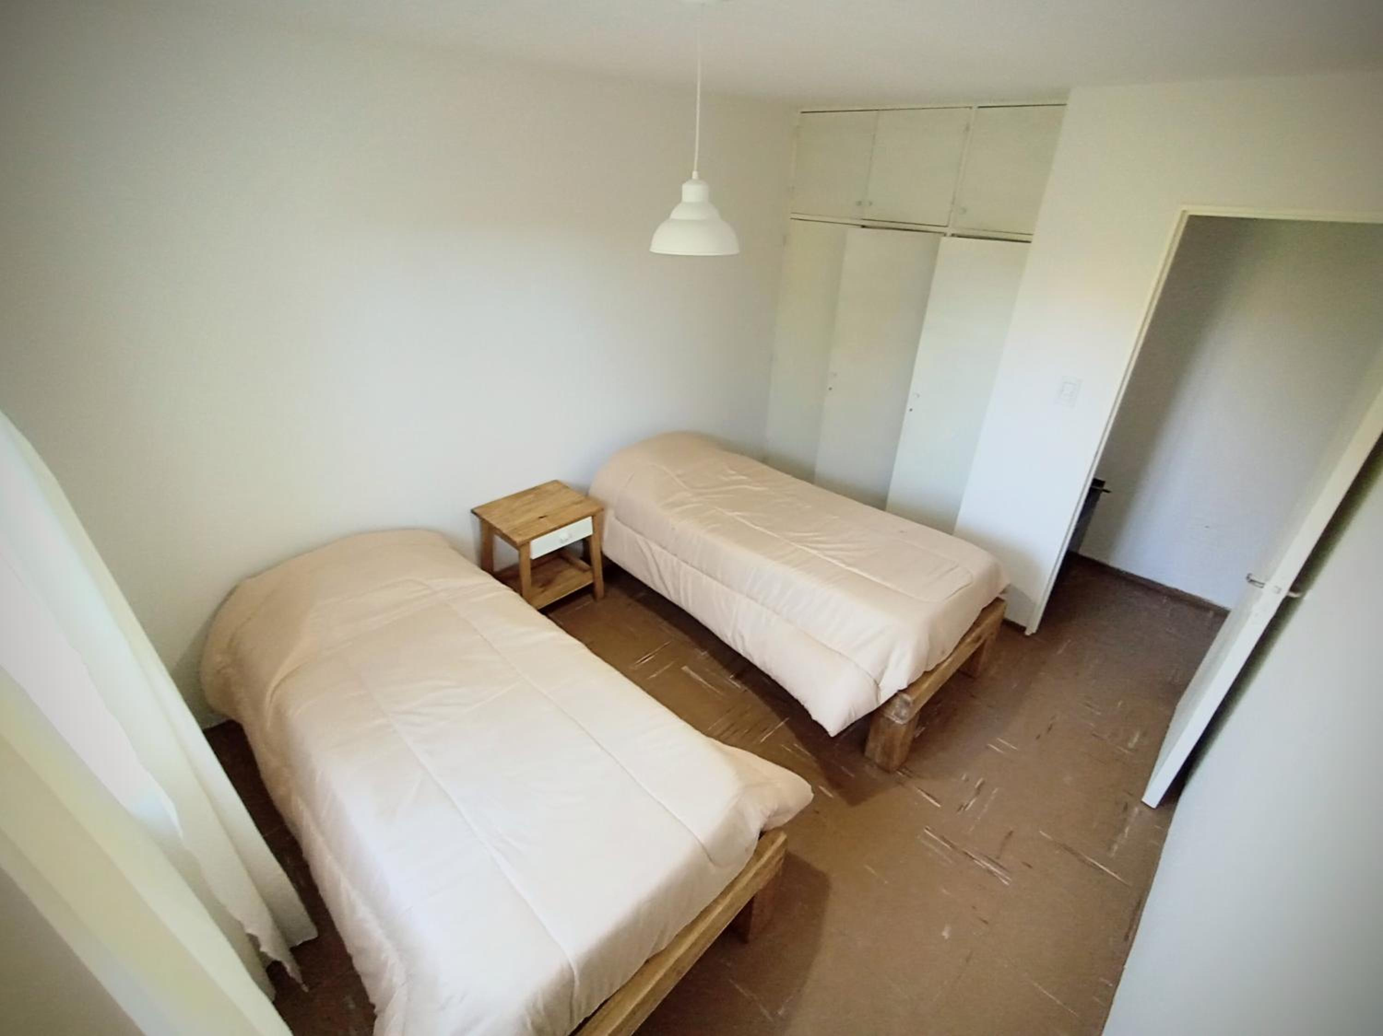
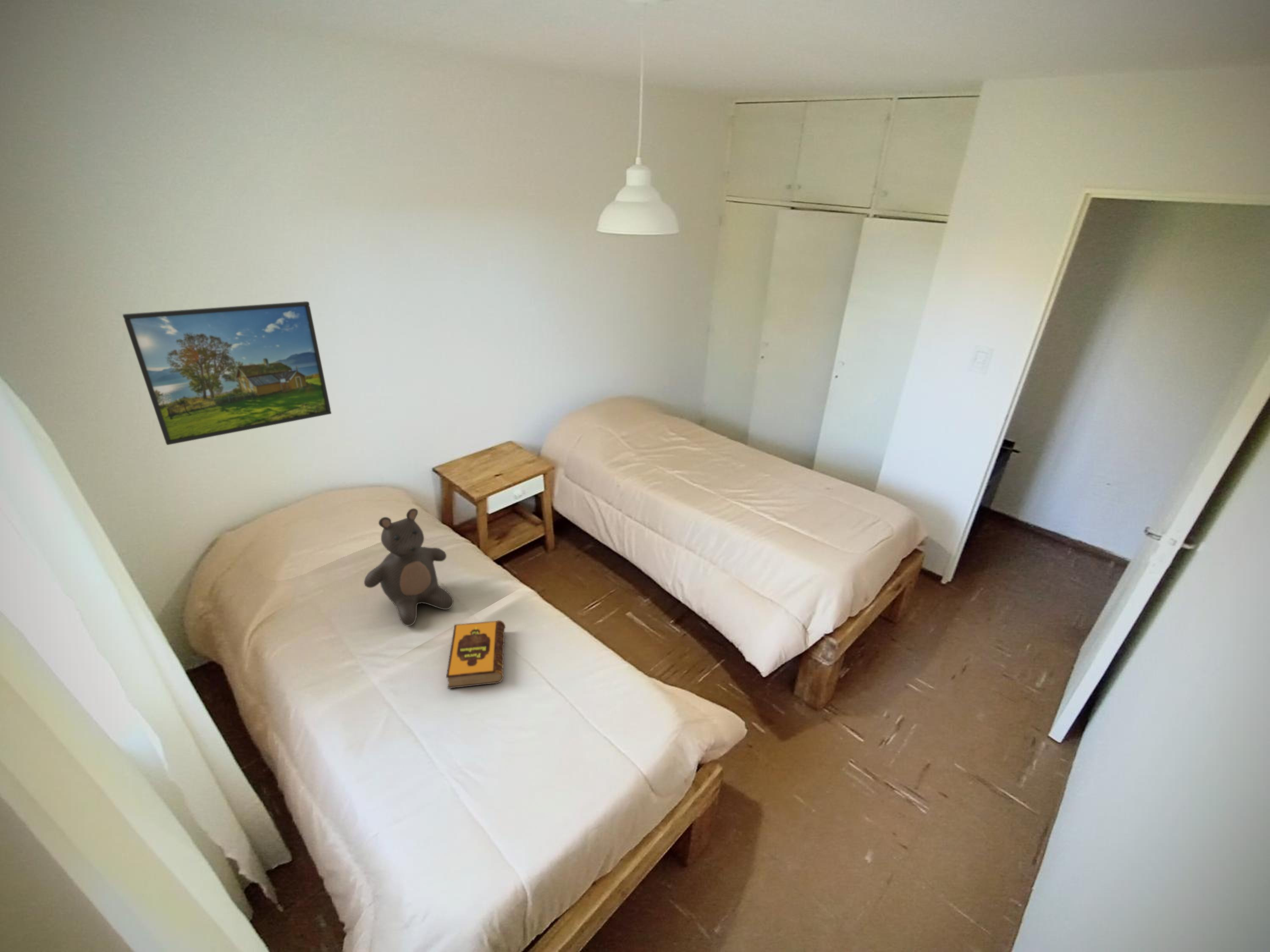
+ hardback book [446,620,506,689]
+ teddy bear [364,508,454,627]
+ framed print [122,301,332,446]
